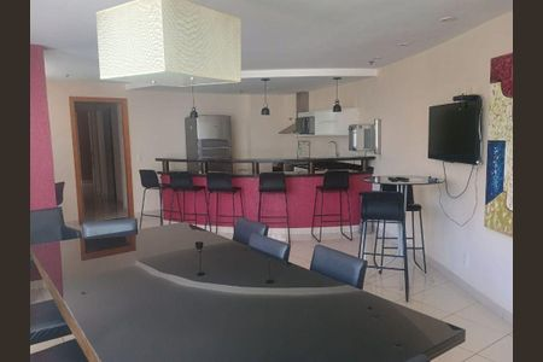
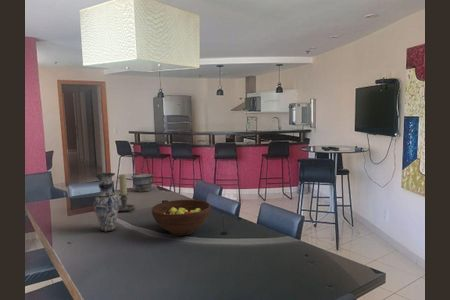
+ candle holder [118,173,136,213]
+ bowl [130,173,155,193]
+ fruit bowl [151,199,211,237]
+ vase [92,172,120,233]
